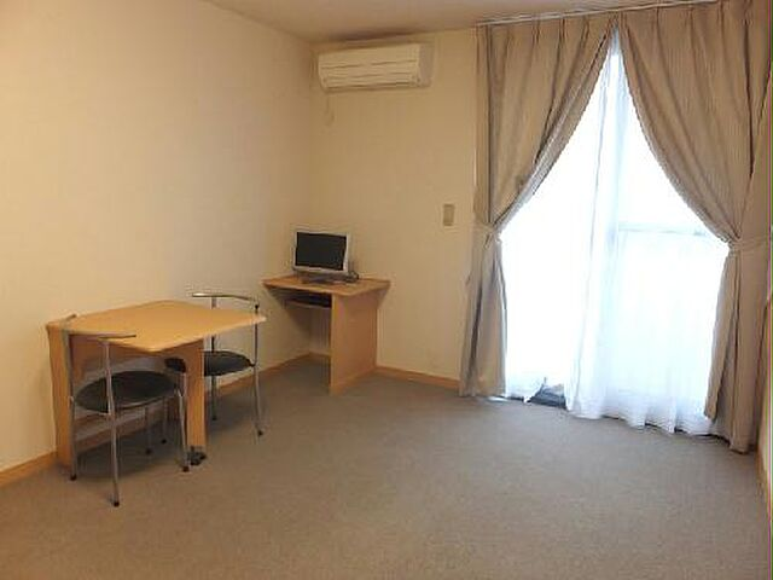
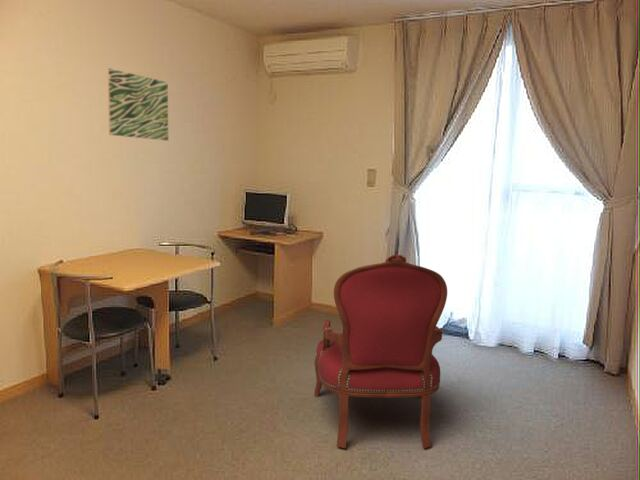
+ wall art [106,67,169,142]
+ armchair [313,254,448,449]
